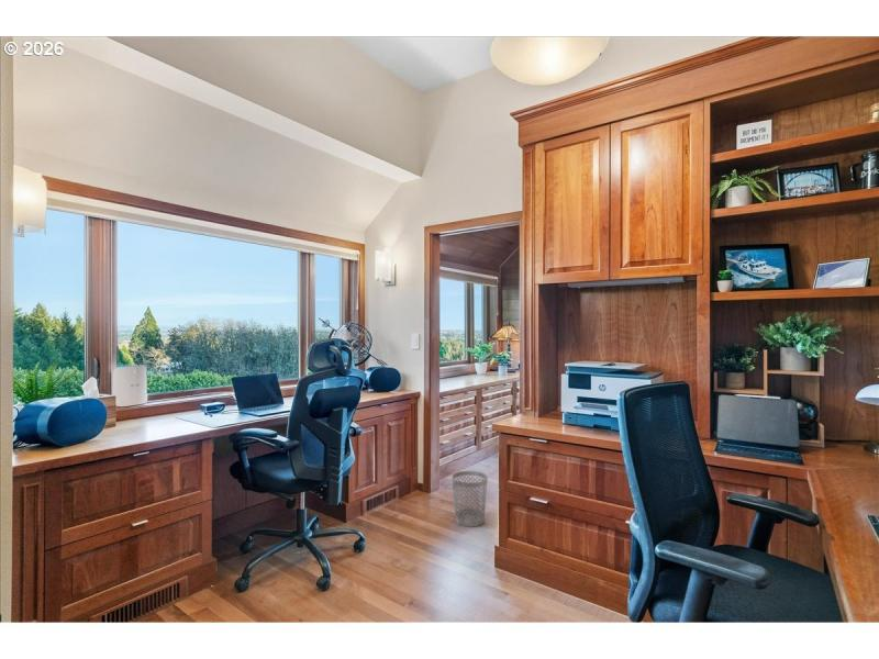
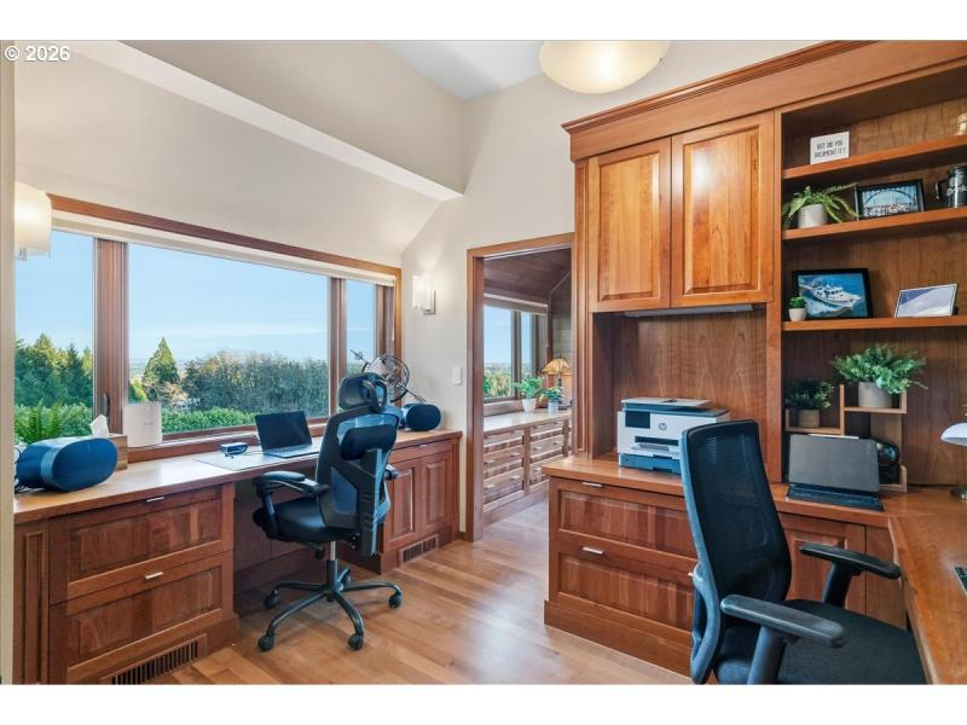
- wastebasket [450,470,489,528]
